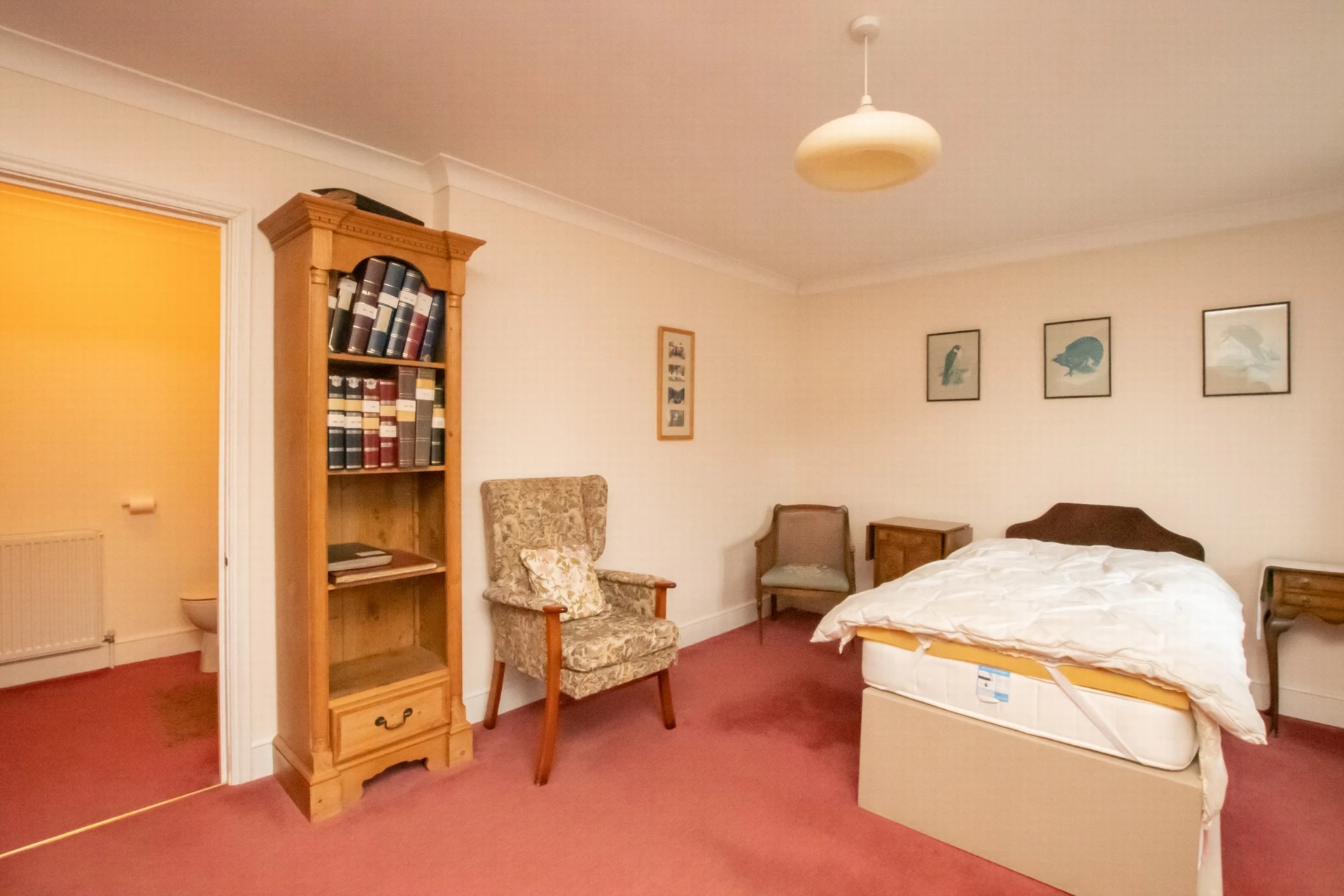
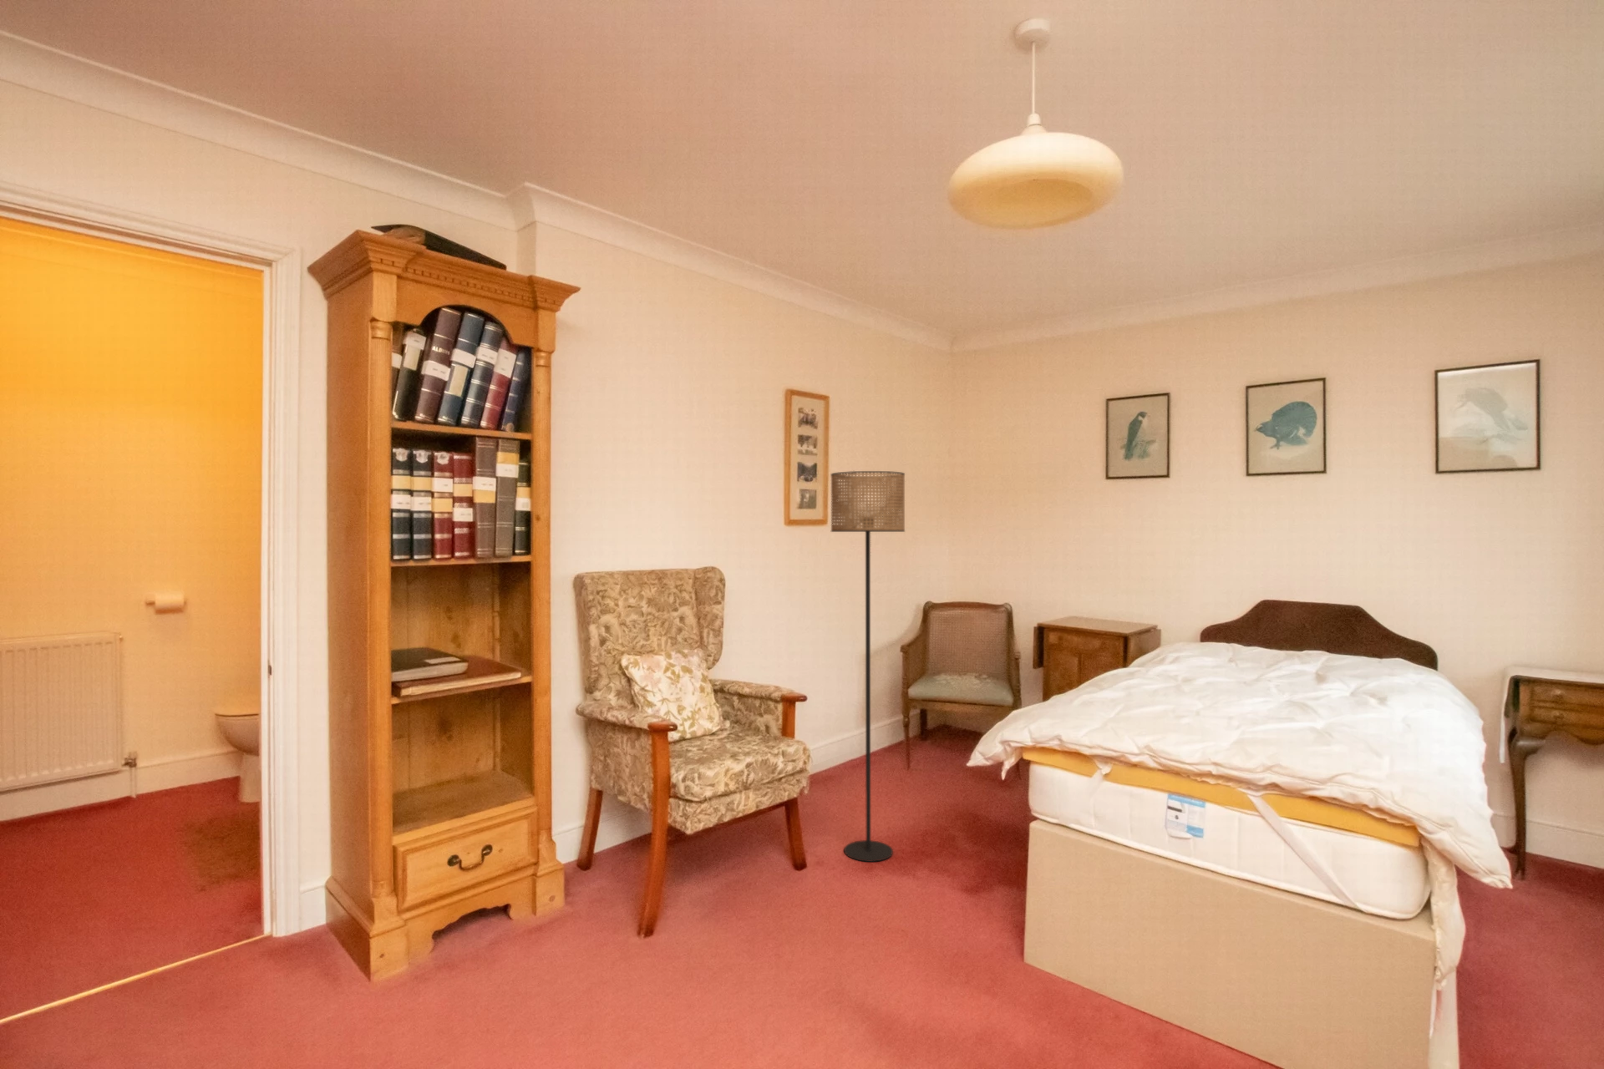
+ floor lamp [829,470,906,863]
